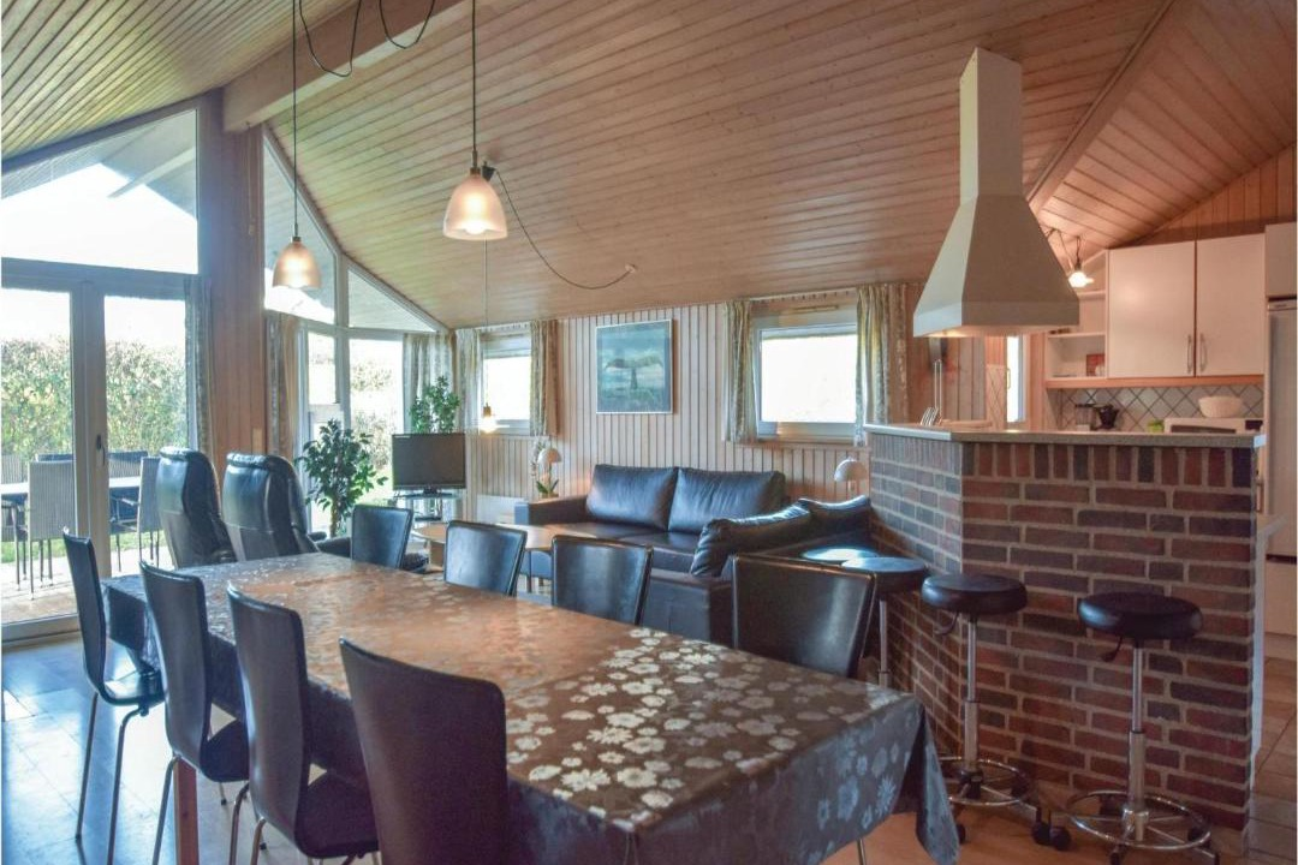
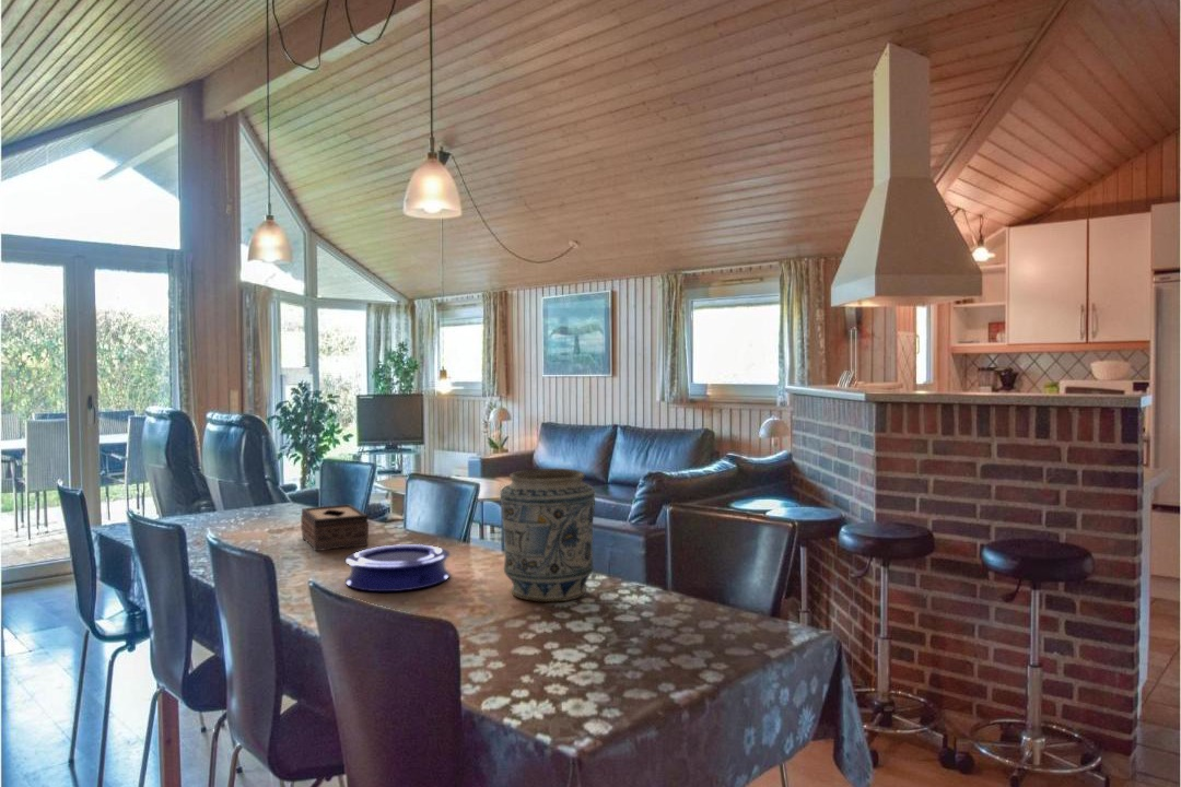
+ tissue box [300,503,370,552]
+ plate [344,543,452,592]
+ vase [499,468,596,602]
